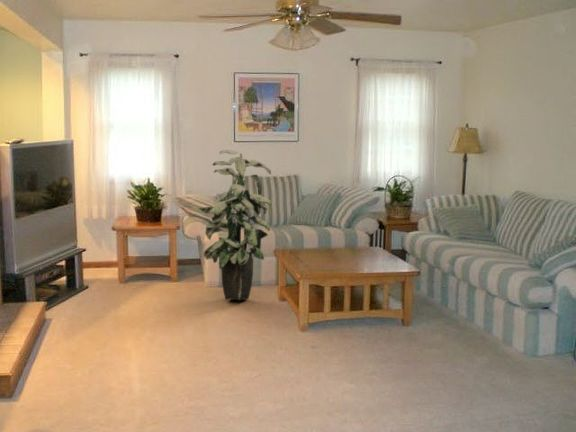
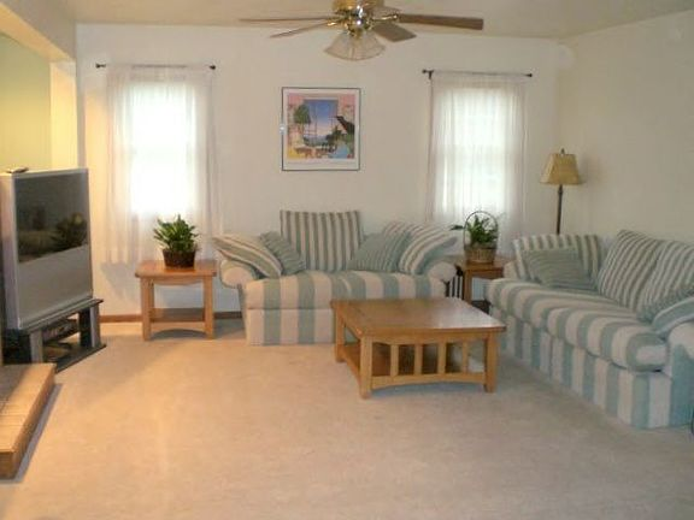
- indoor plant [197,149,273,301]
